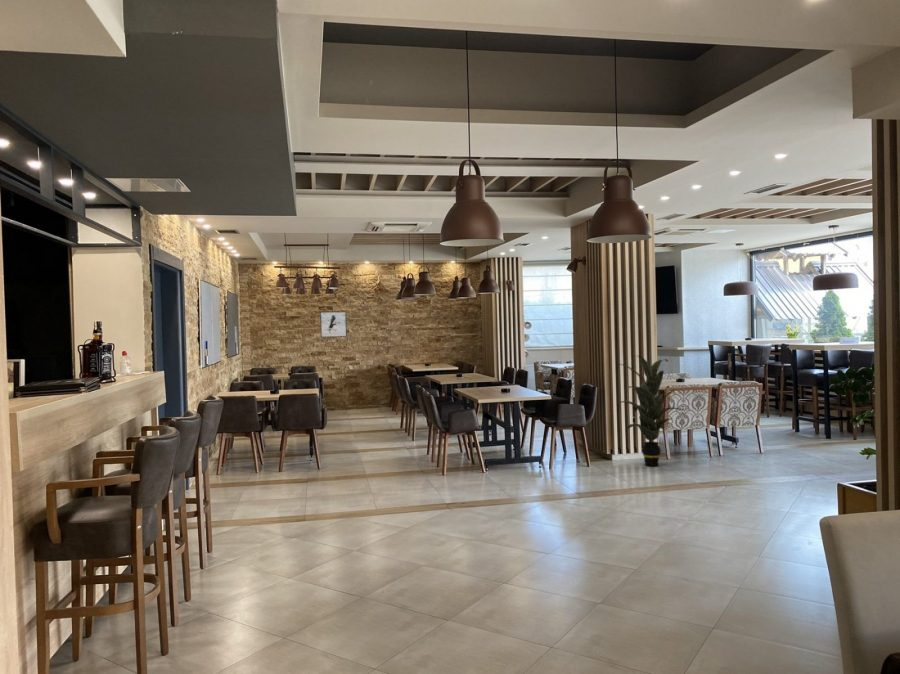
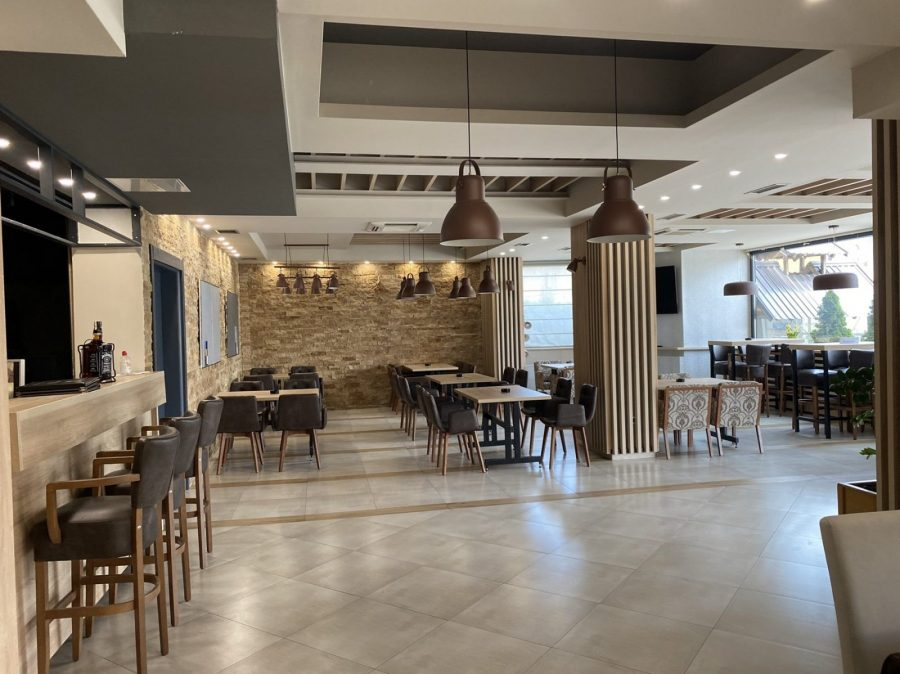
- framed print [319,310,348,338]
- indoor plant [616,354,686,467]
